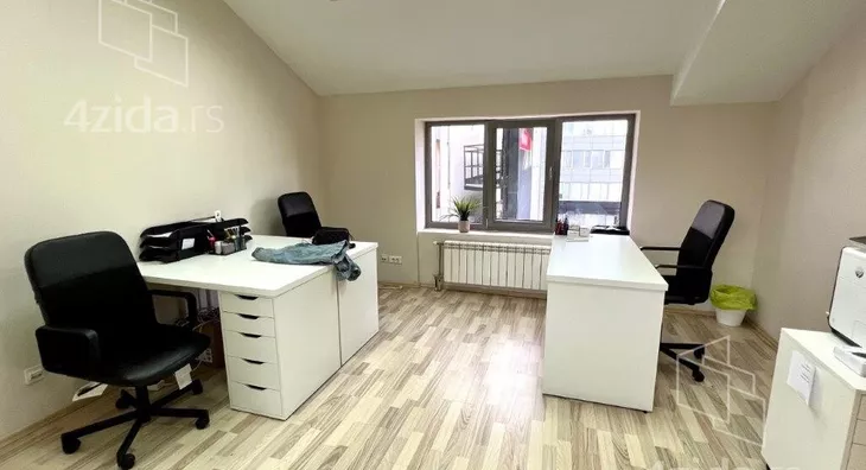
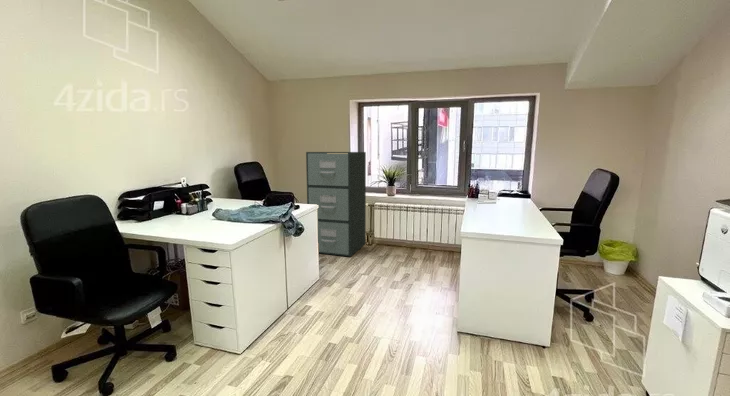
+ filing cabinet [305,151,367,257]
